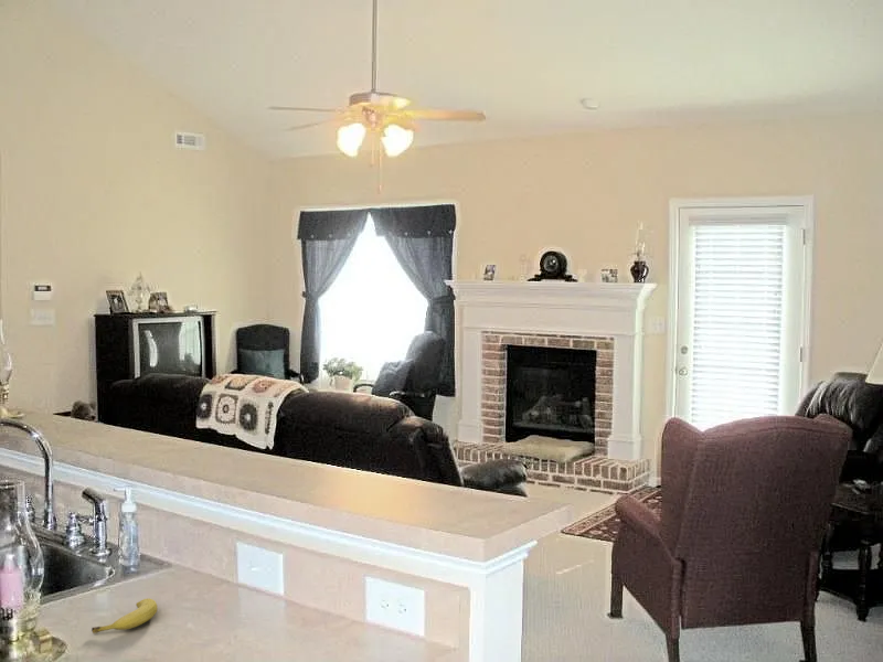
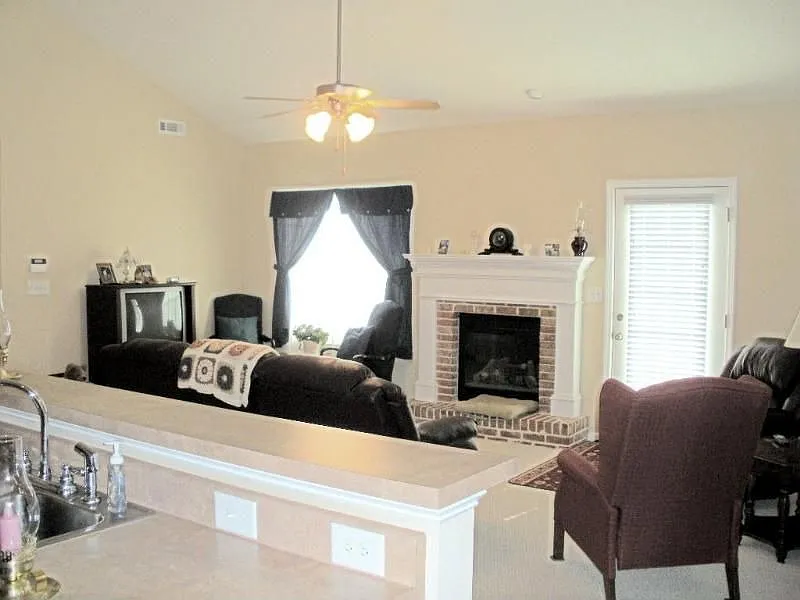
- fruit [91,597,159,634]
